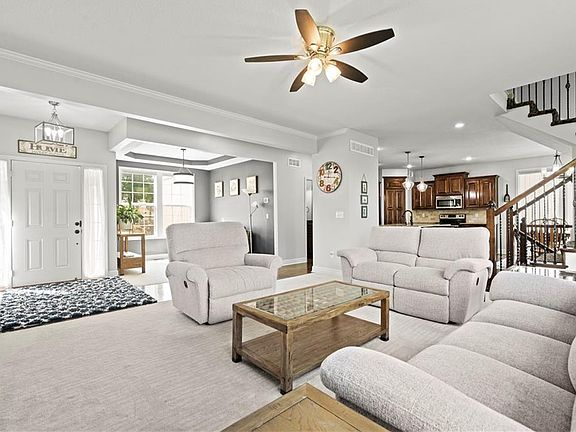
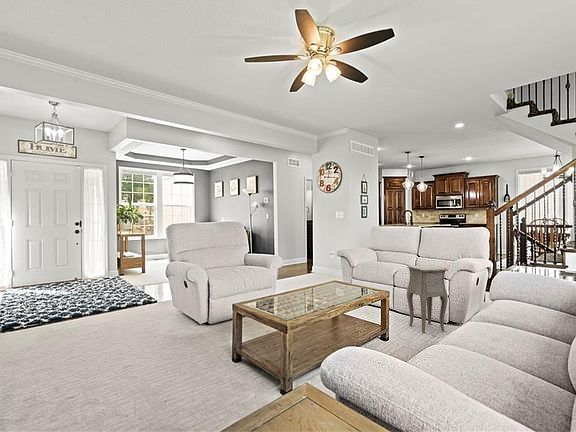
+ side table [406,264,449,337]
